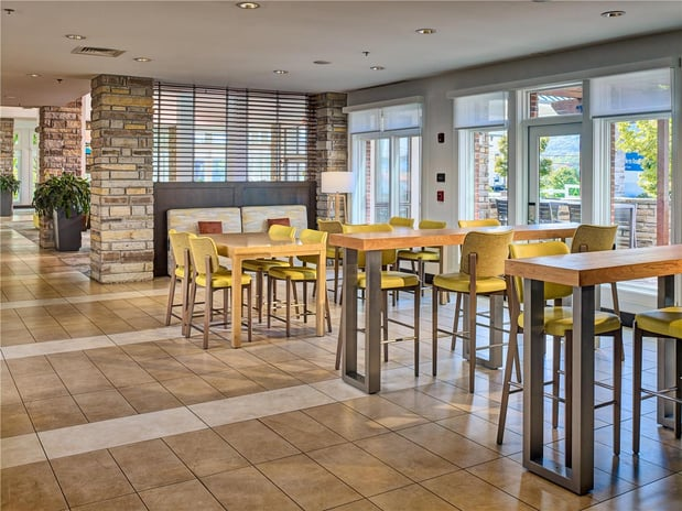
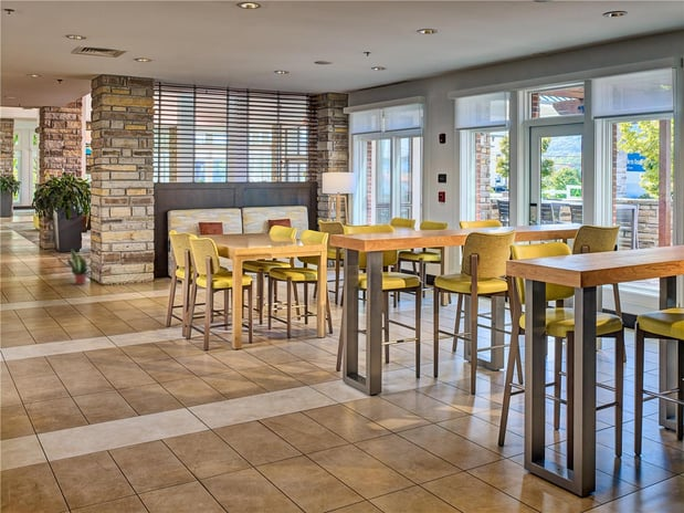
+ potted plant [66,249,94,285]
